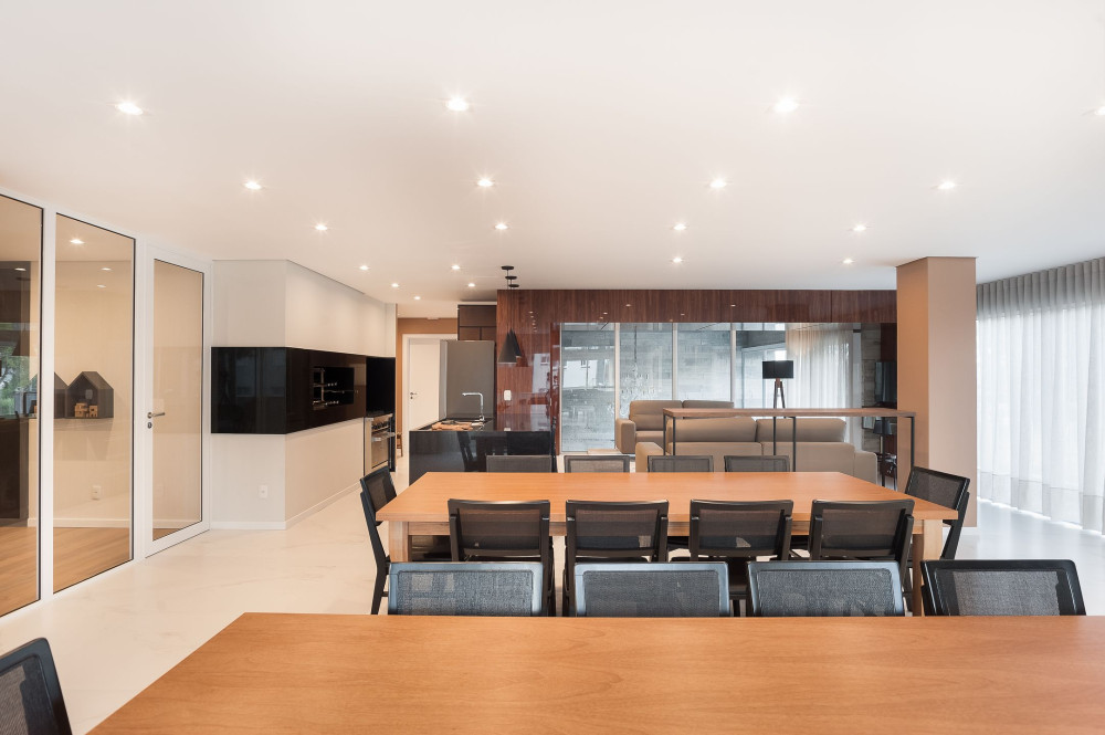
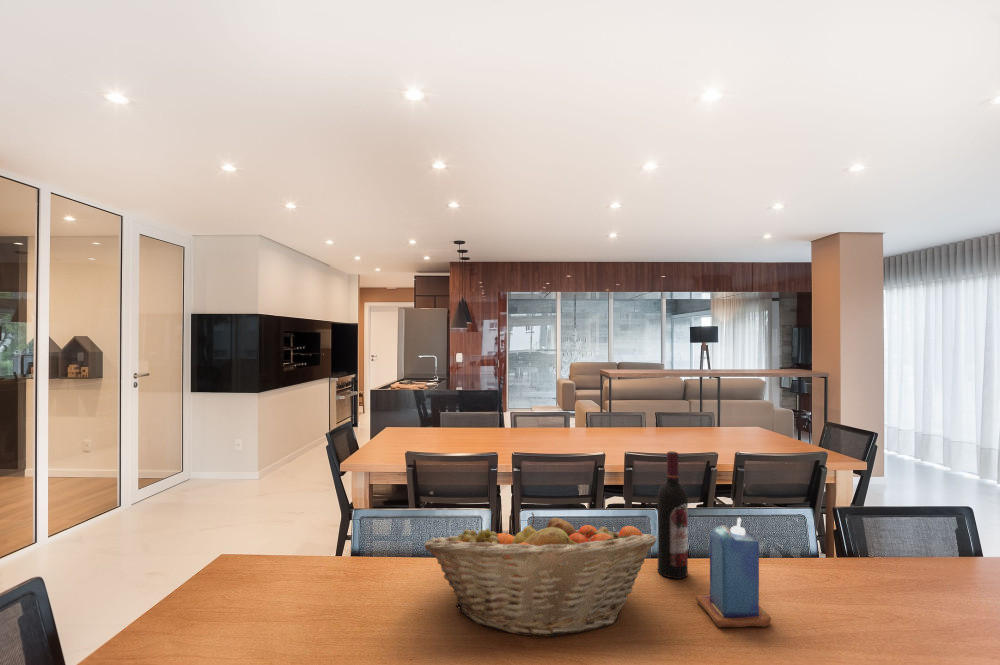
+ candle [695,516,772,628]
+ fruit basket [423,512,658,638]
+ wine bottle [657,451,689,580]
